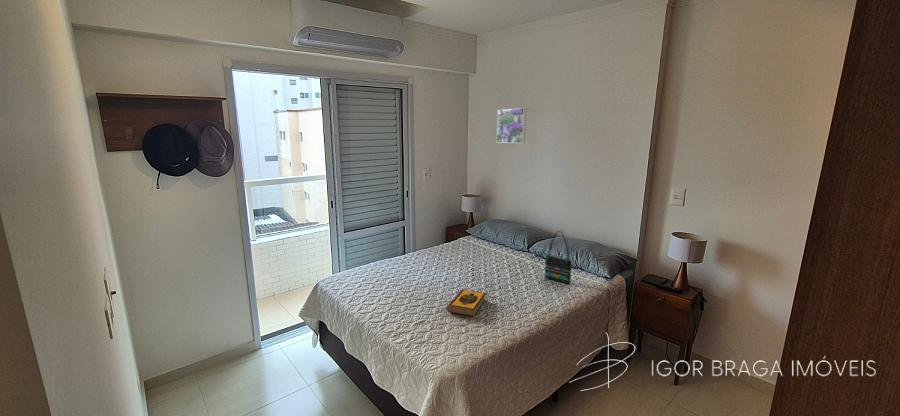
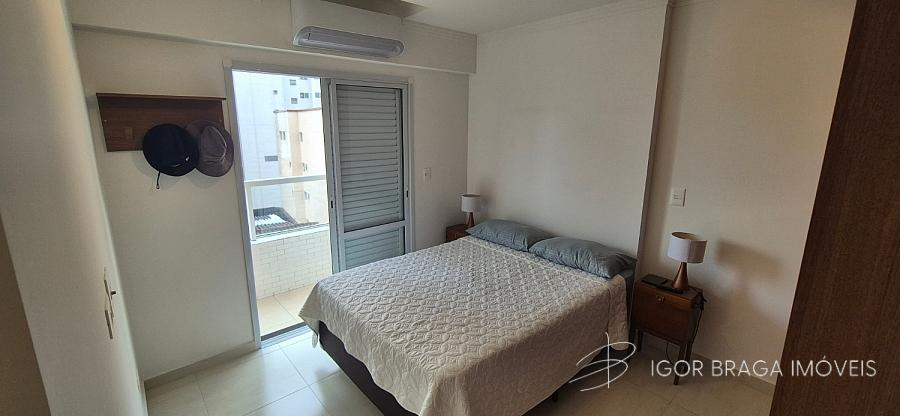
- tote bag [544,229,572,285]
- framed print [496,107,527,144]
- hardback book [446,288,486,318]
